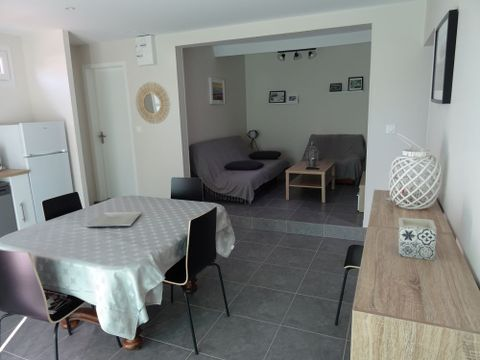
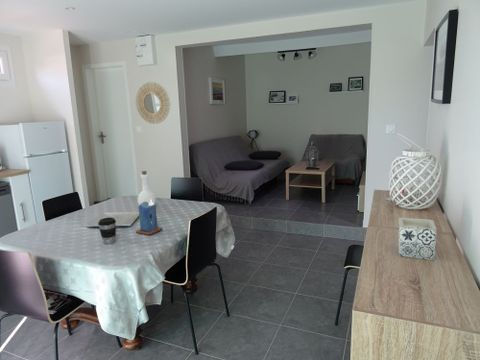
+ candle [135,200,164,236]
+ bottle [137,170,157,206]
+ coffee cup [97,217,117,245]
